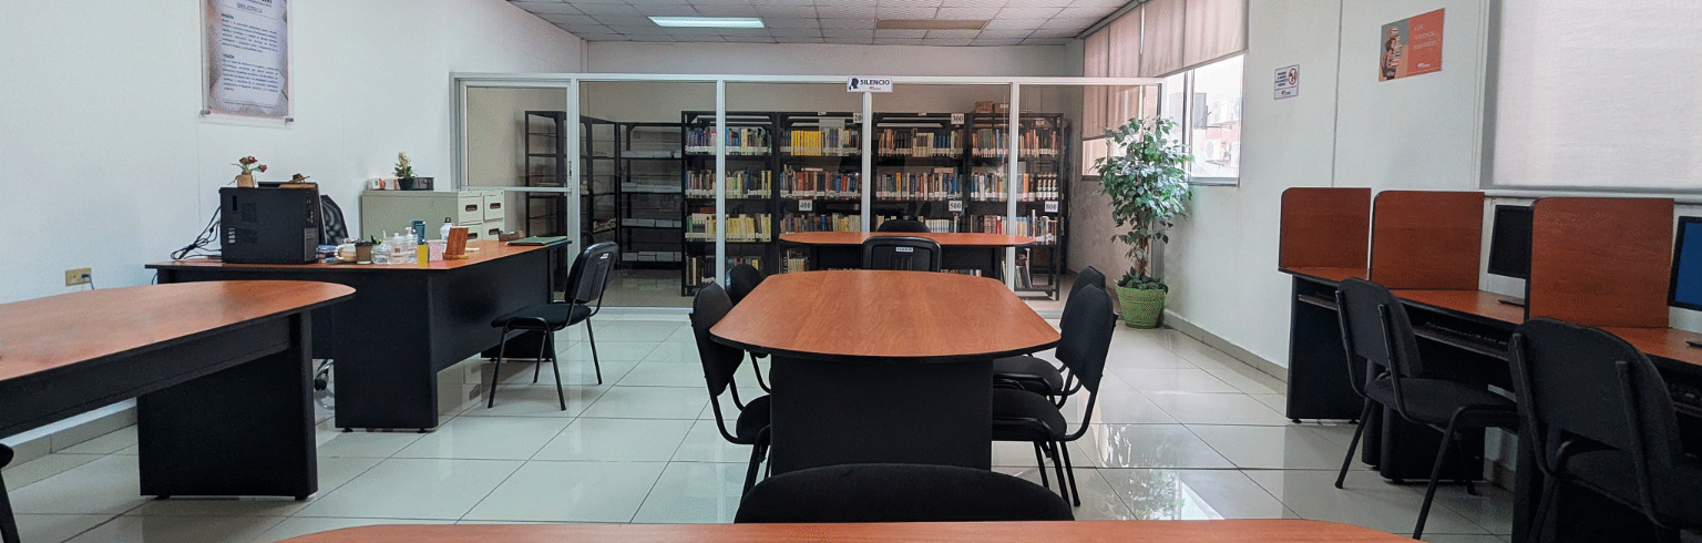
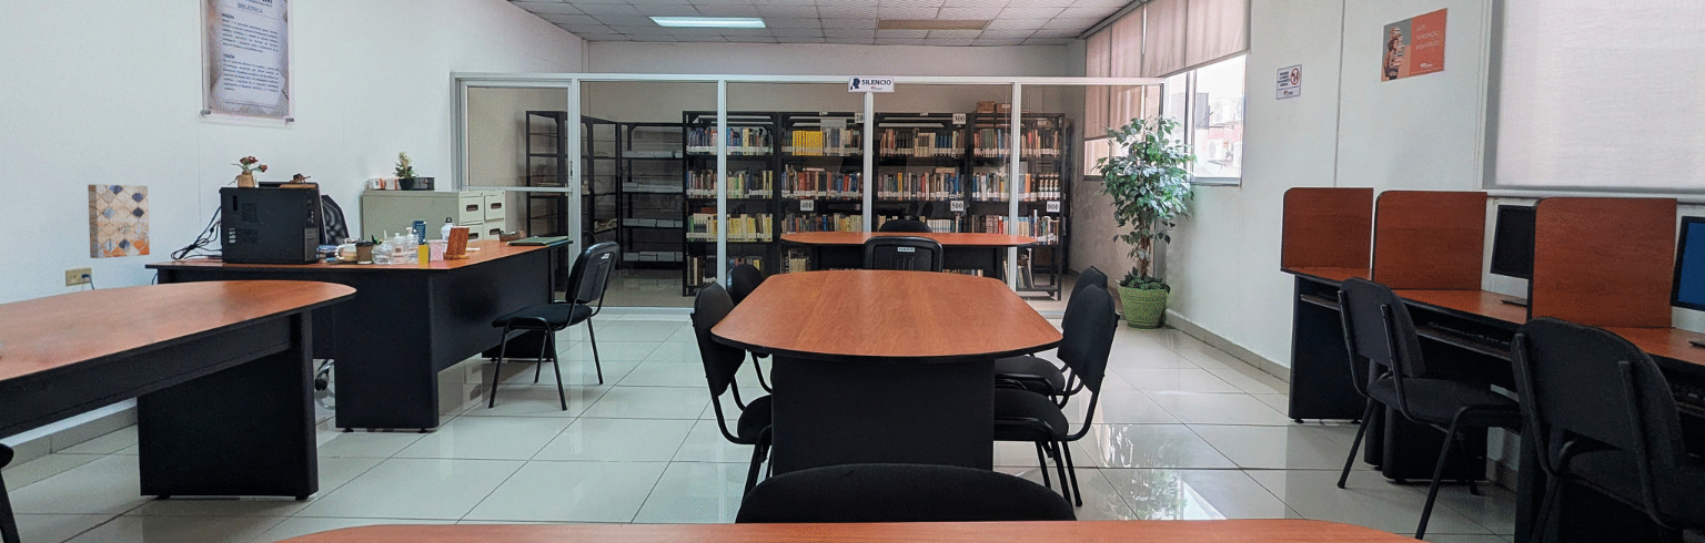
+ wall art [87,183,151,259]
